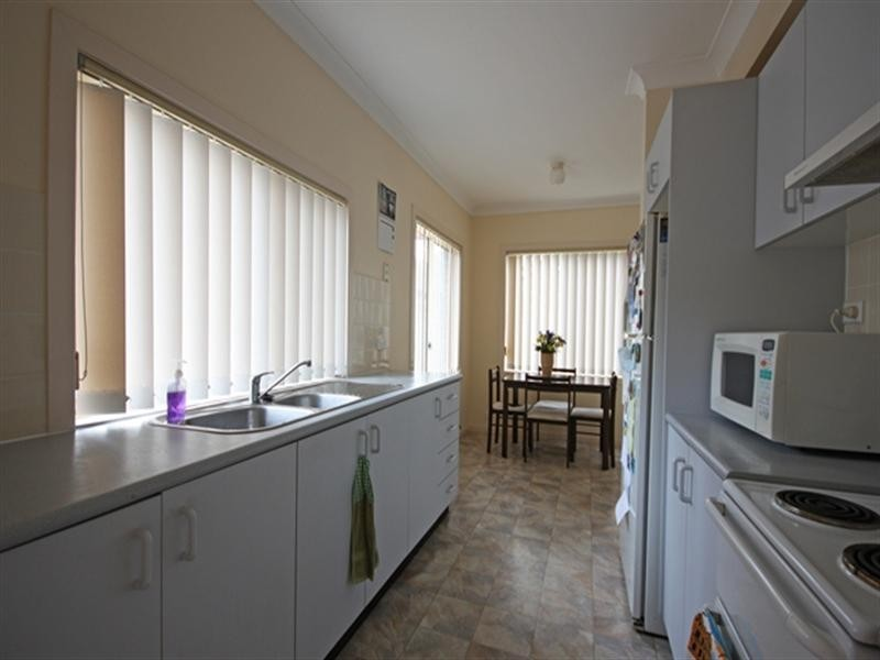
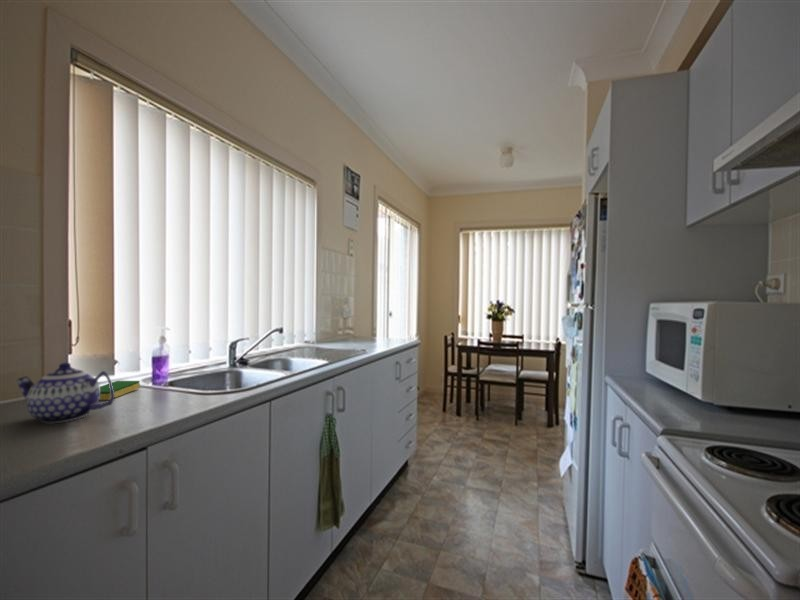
+ teapot [16,362,116,424]
+ dish sponge [99,380,141,401]
